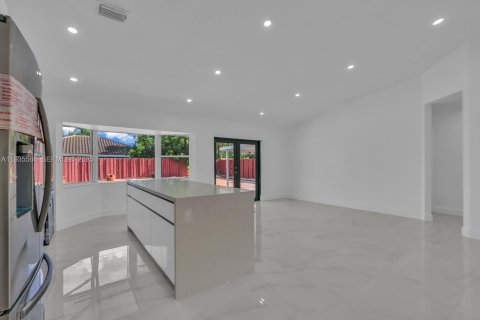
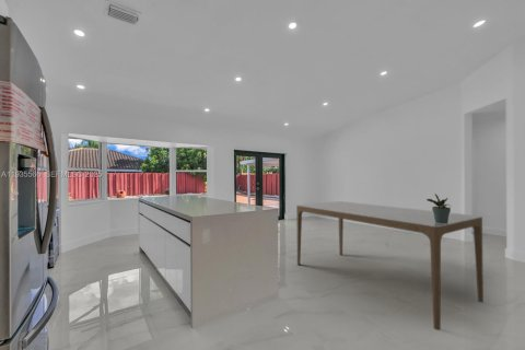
+ potted plant [425,192,452,224]
+ dining table [295,200,485,331]
